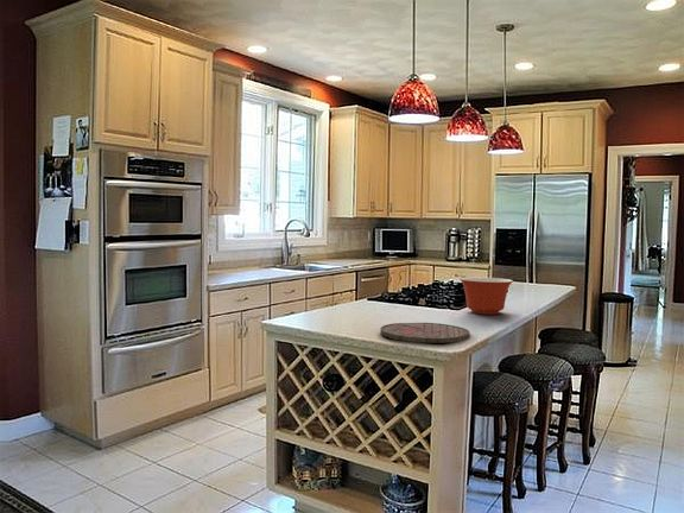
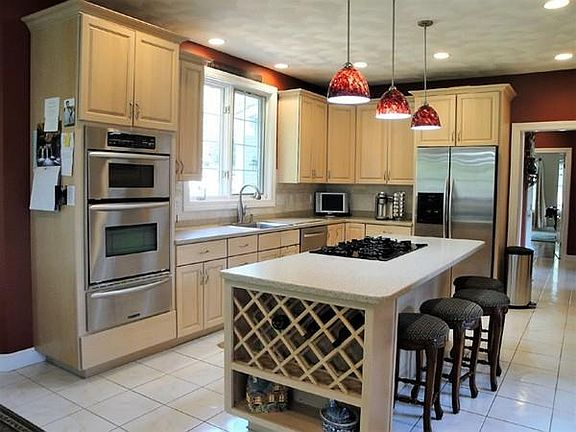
- mixing bowl [458,277,514,316]
- cutting board [379,322,471,344]
